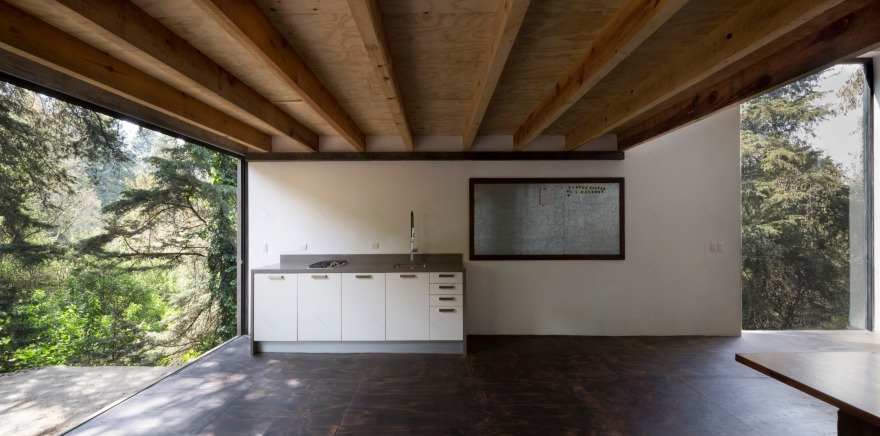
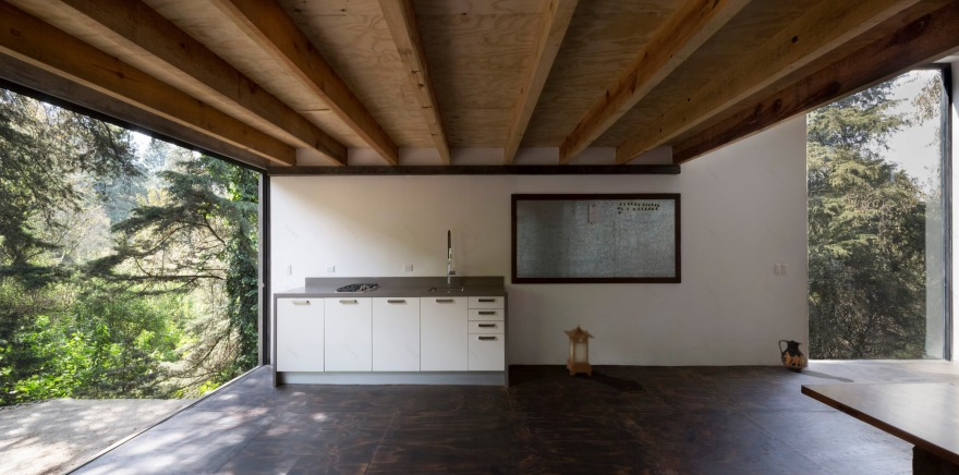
+ ceramic jug [777,339,808,373]
+ lantern [562,322,595,377]
